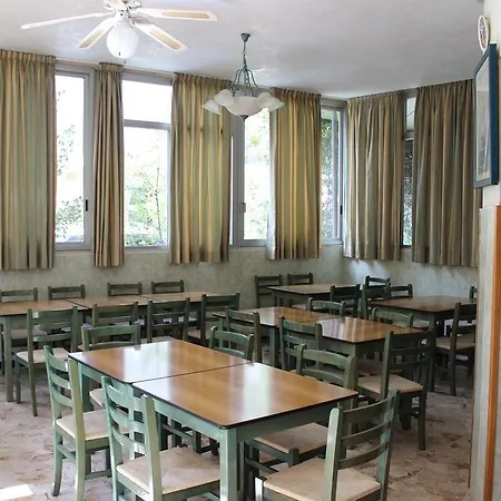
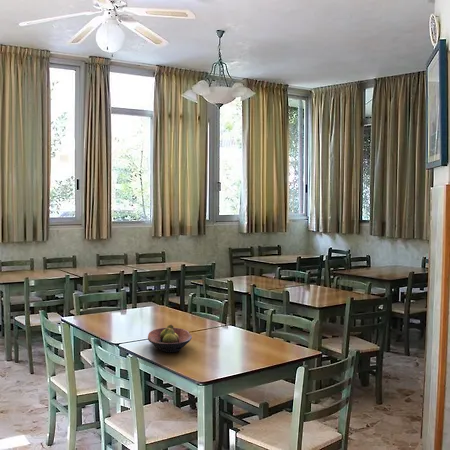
+ fruit bowl [147,323,193,353]
